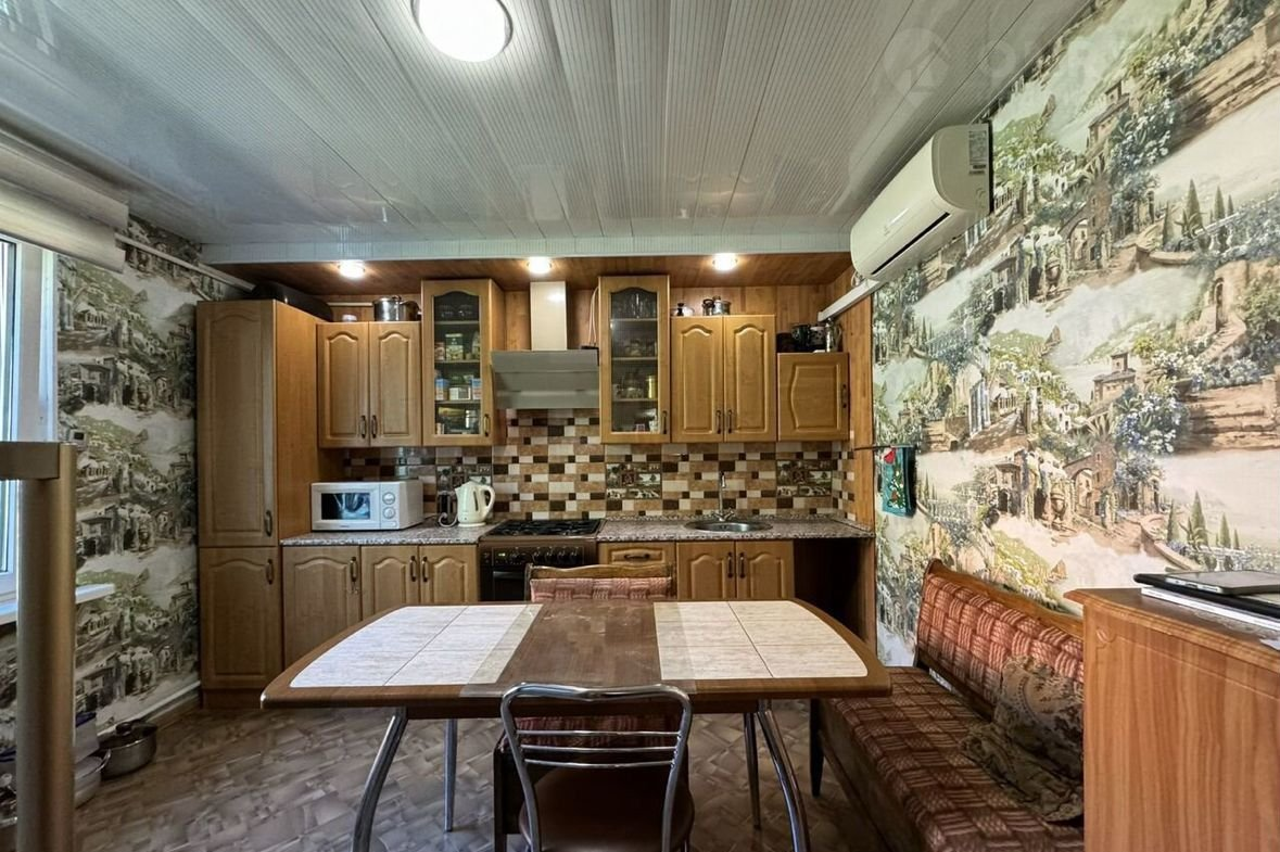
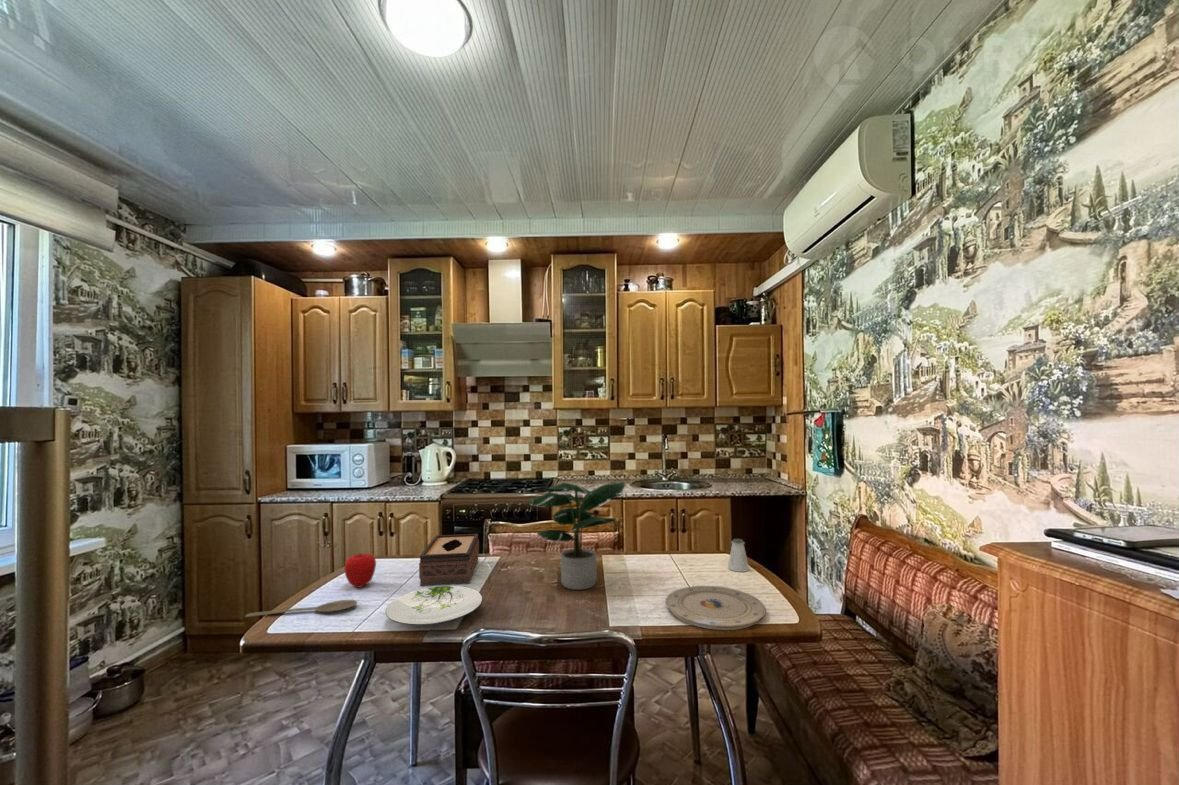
+ saltshaker [727,538,750,573]
+ plate [385,585,483,626]
+ wooden spoon [244,599,358,618]
+ plate [664,585,767,631]
+ potted plant [529,481,626,591]
+ apple [343,553,377,589]
+ tissue box [418,533,480,587]
